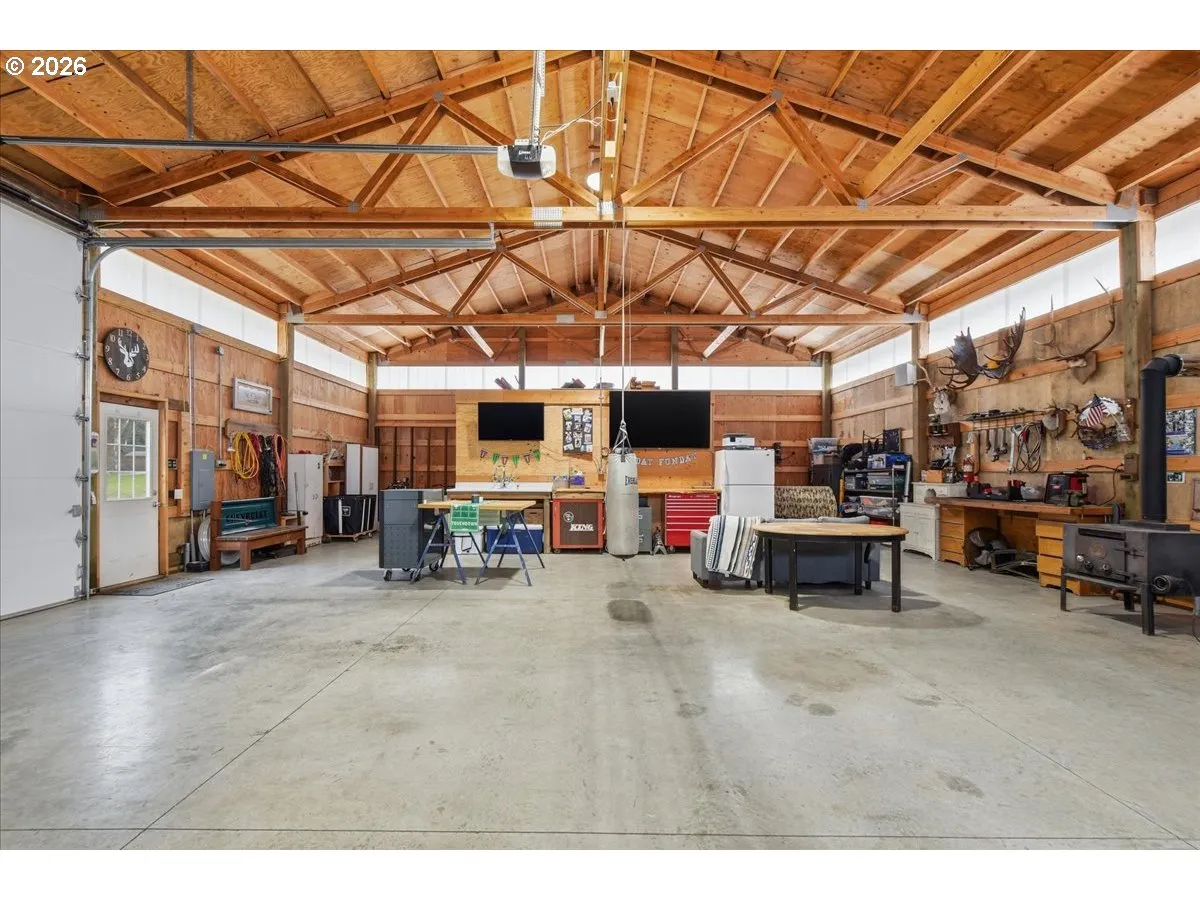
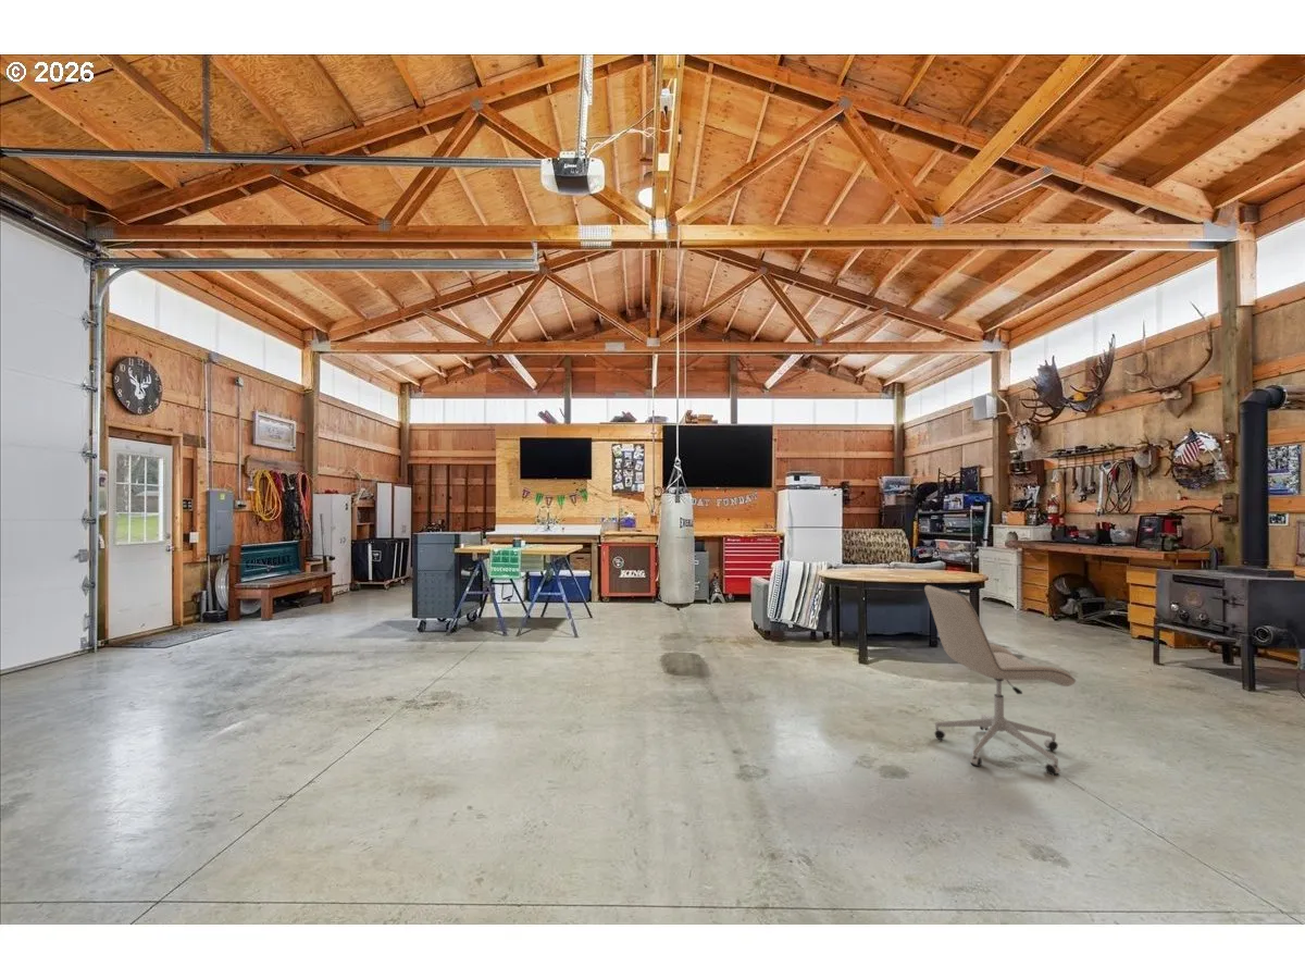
+ office chair [923,584,1077,777]
